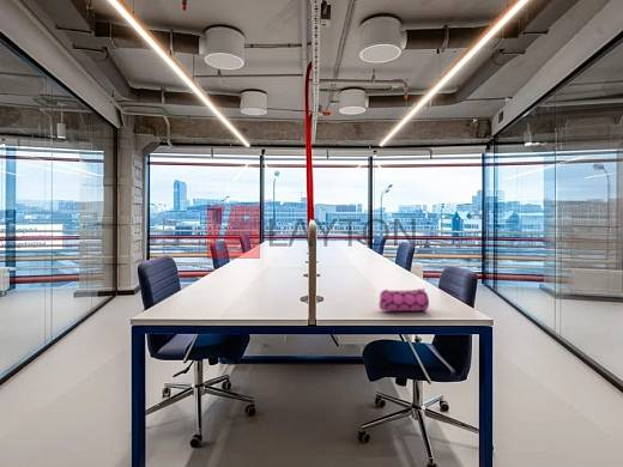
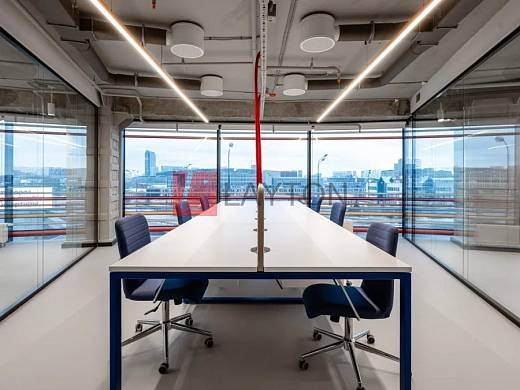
- pencil case [379,287,430,313]
